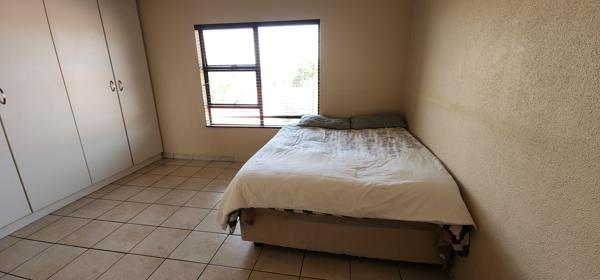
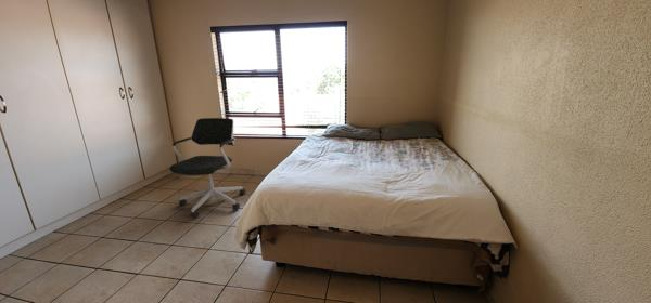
+ office chair [168,117,247,219]
